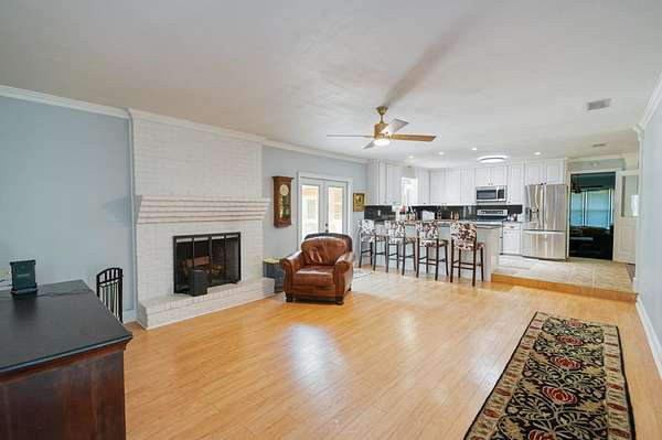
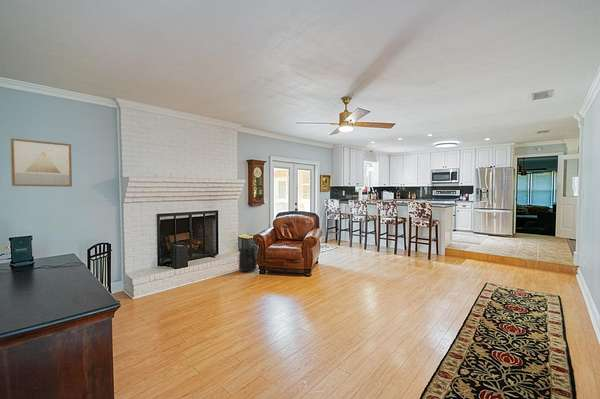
+ wall art [10,137,73,188]
+ speaker [238,246,257,274]
